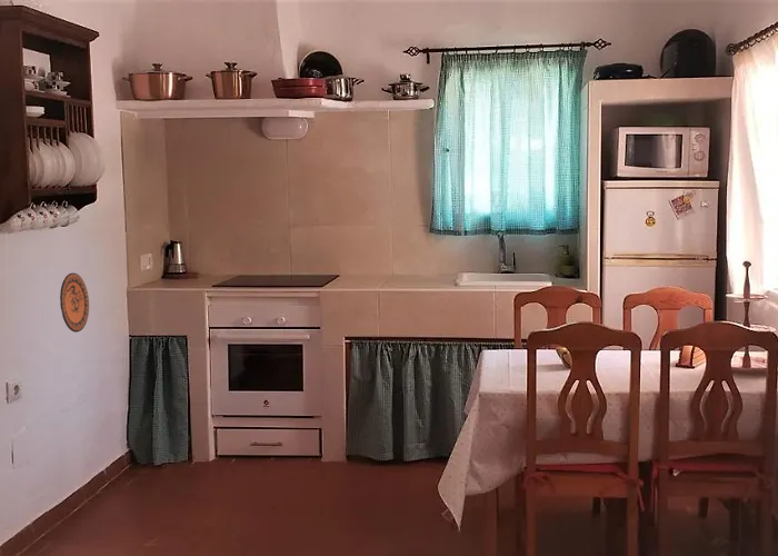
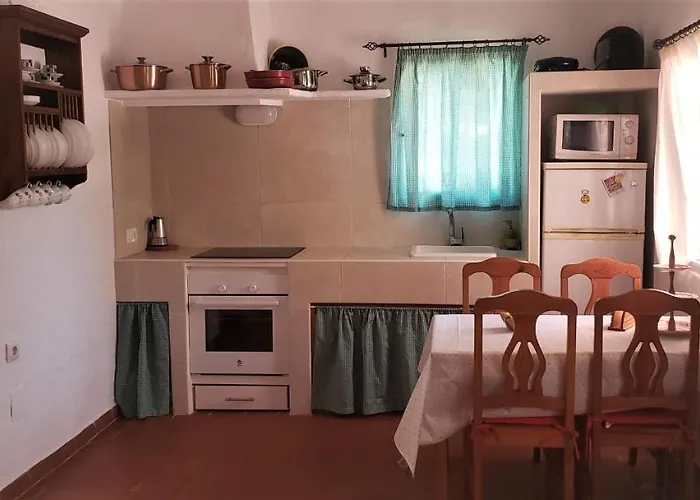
- decorative plate [59,271,90,334]
